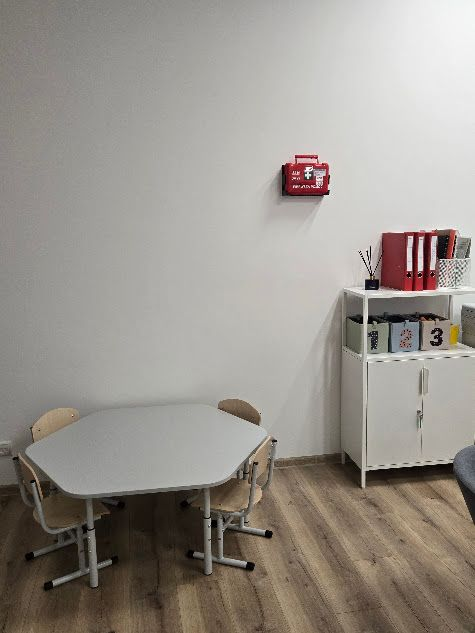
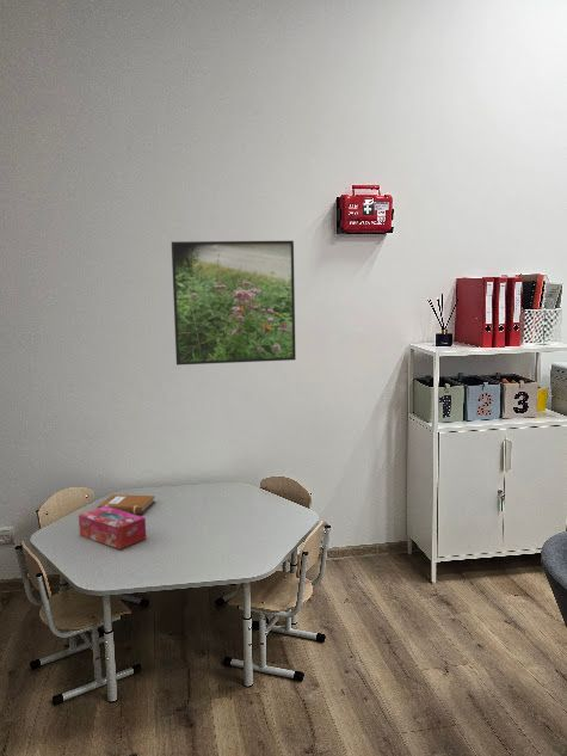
+ notebook [97,493,156,515]
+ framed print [171,240,297,367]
+ tissue box [78,506,148,551]
